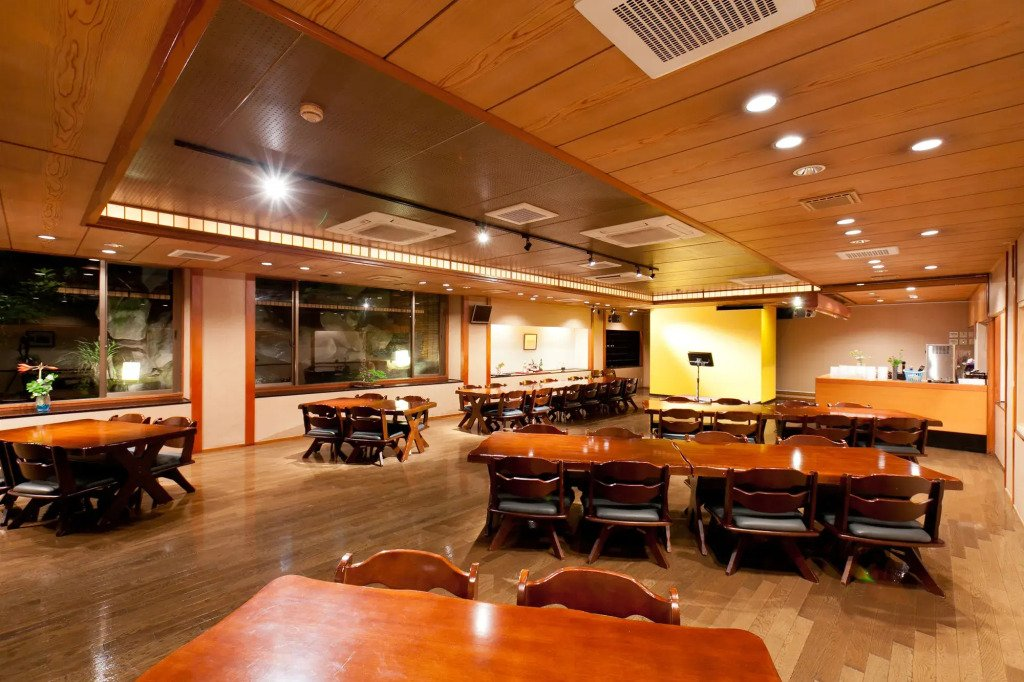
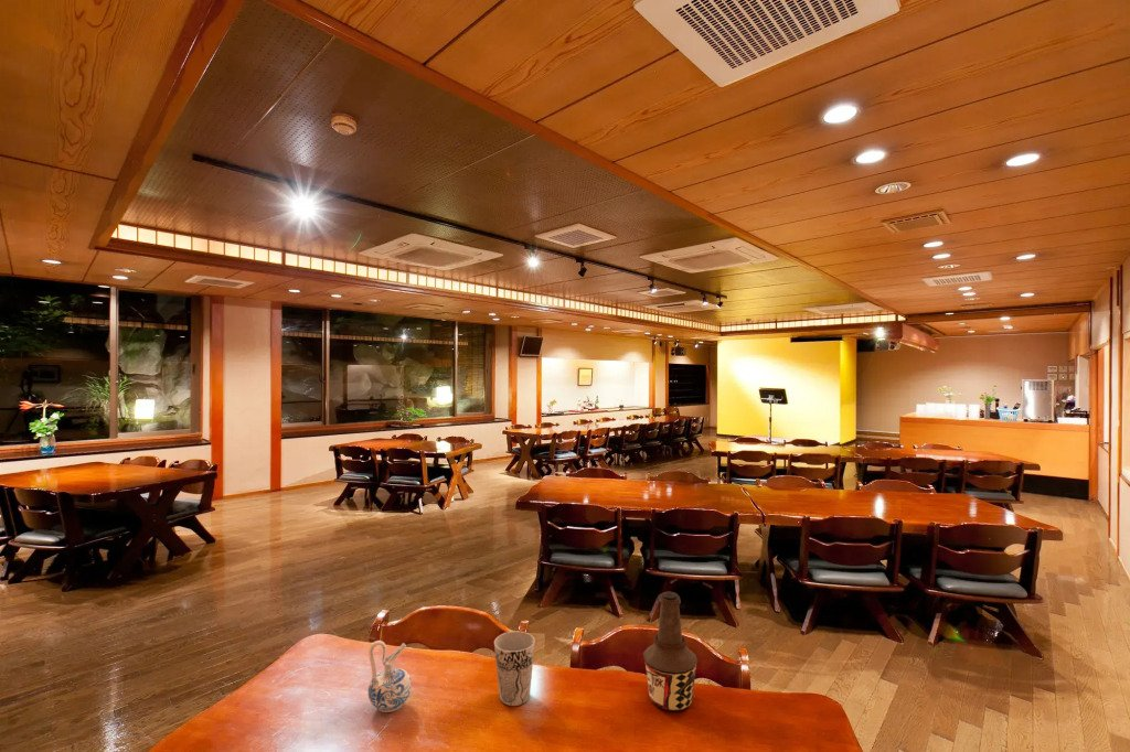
+ ceramic pitcher [367,640,413,713]
+ cup [493,631,536,707]
+ bottle [642,590,699,712]
